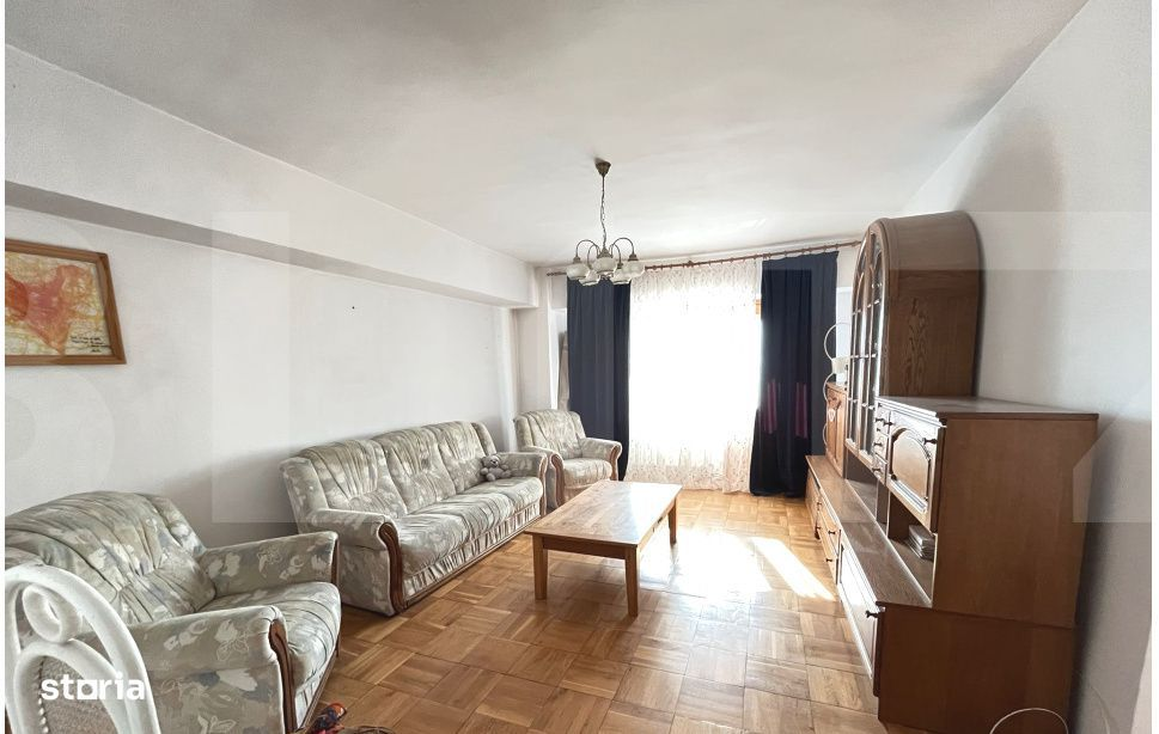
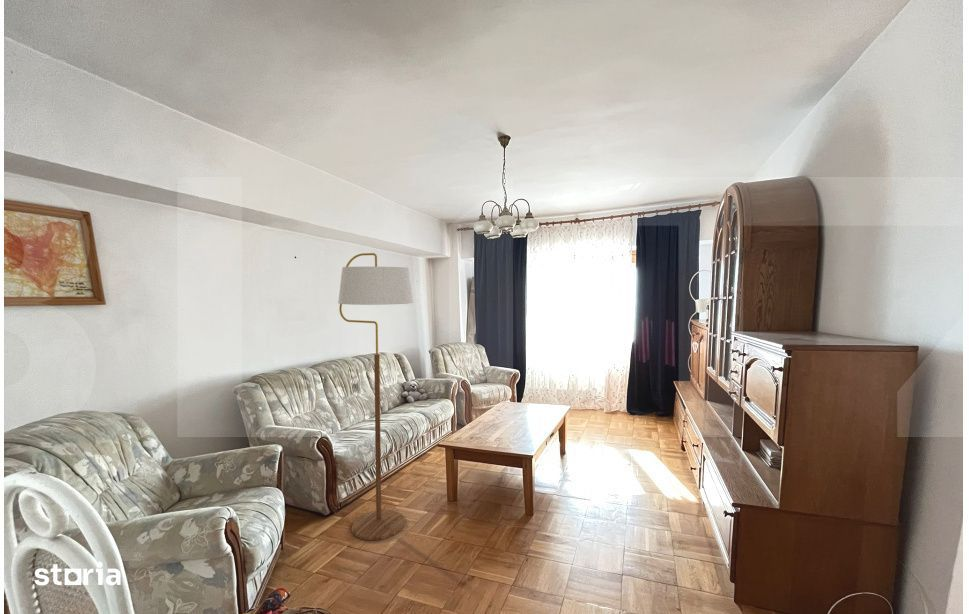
+ floor lamp [337,252,414,541]
